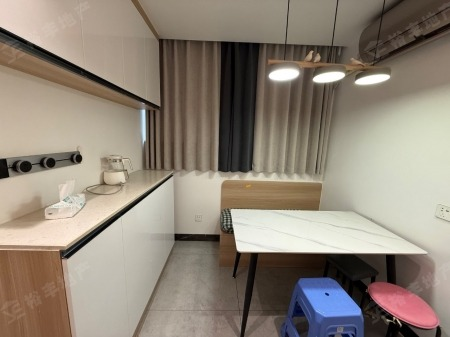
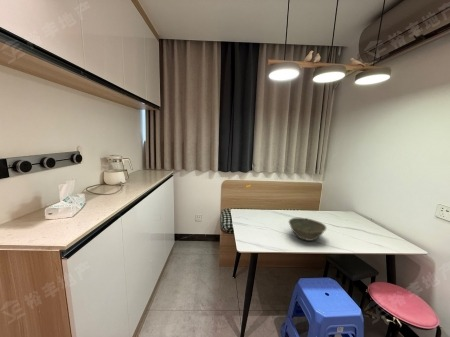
+ bowl [288,217,327,242]
